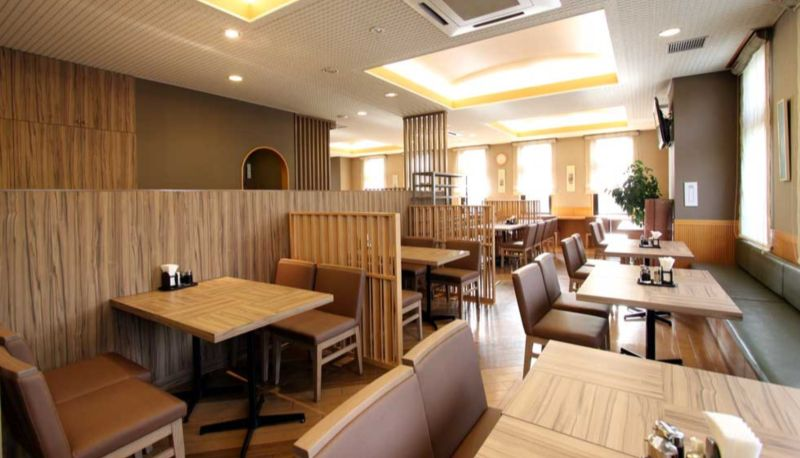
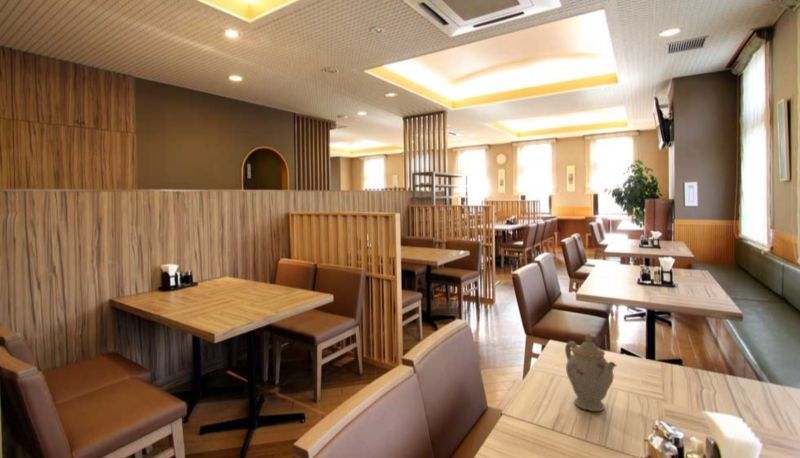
+ chinaware [564,332,618,412]
